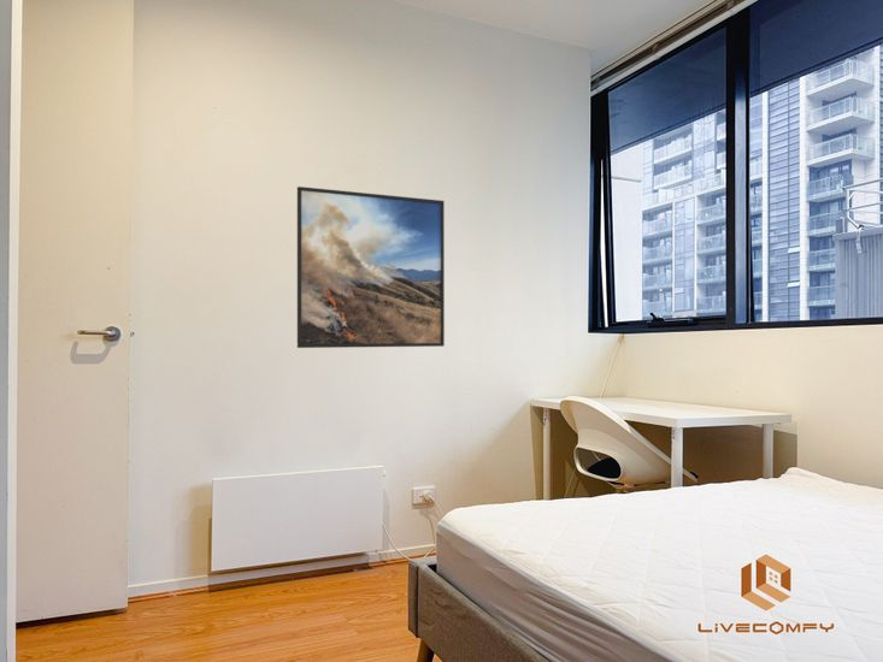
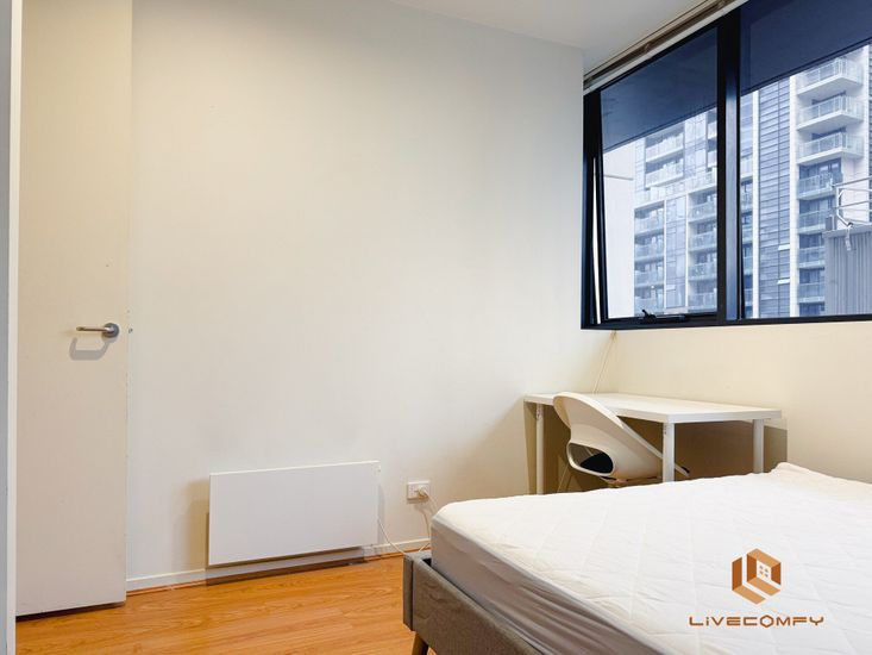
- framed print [296,185,446,349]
